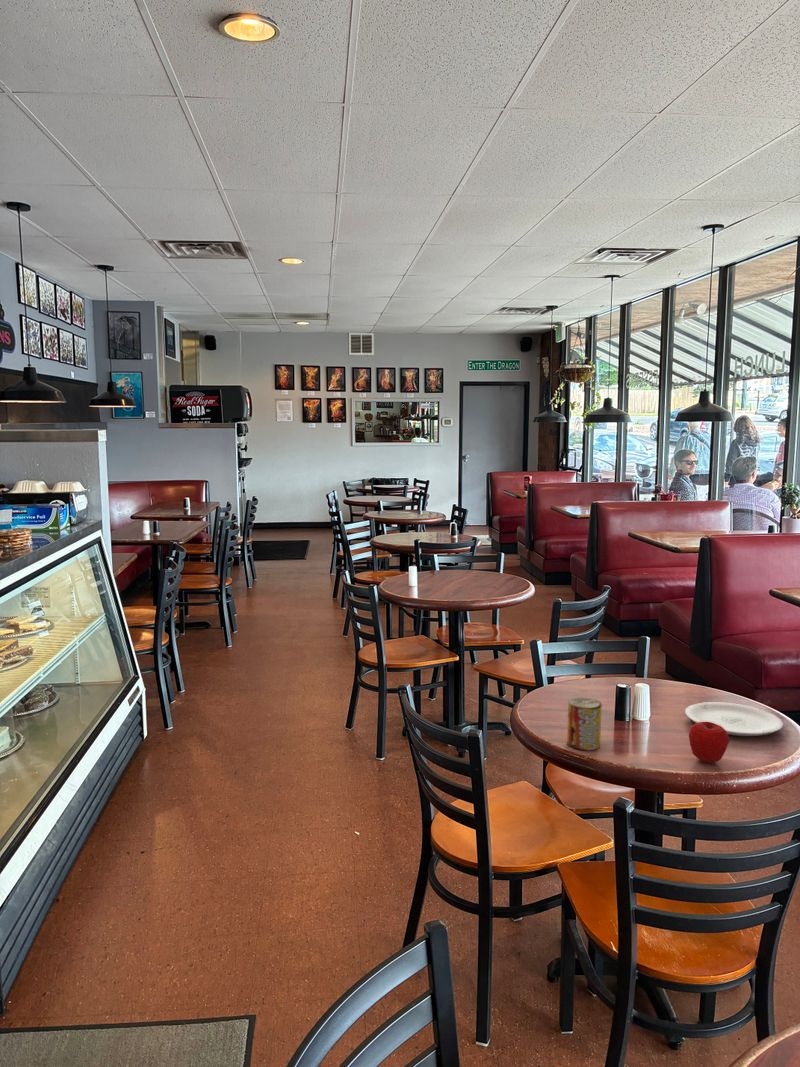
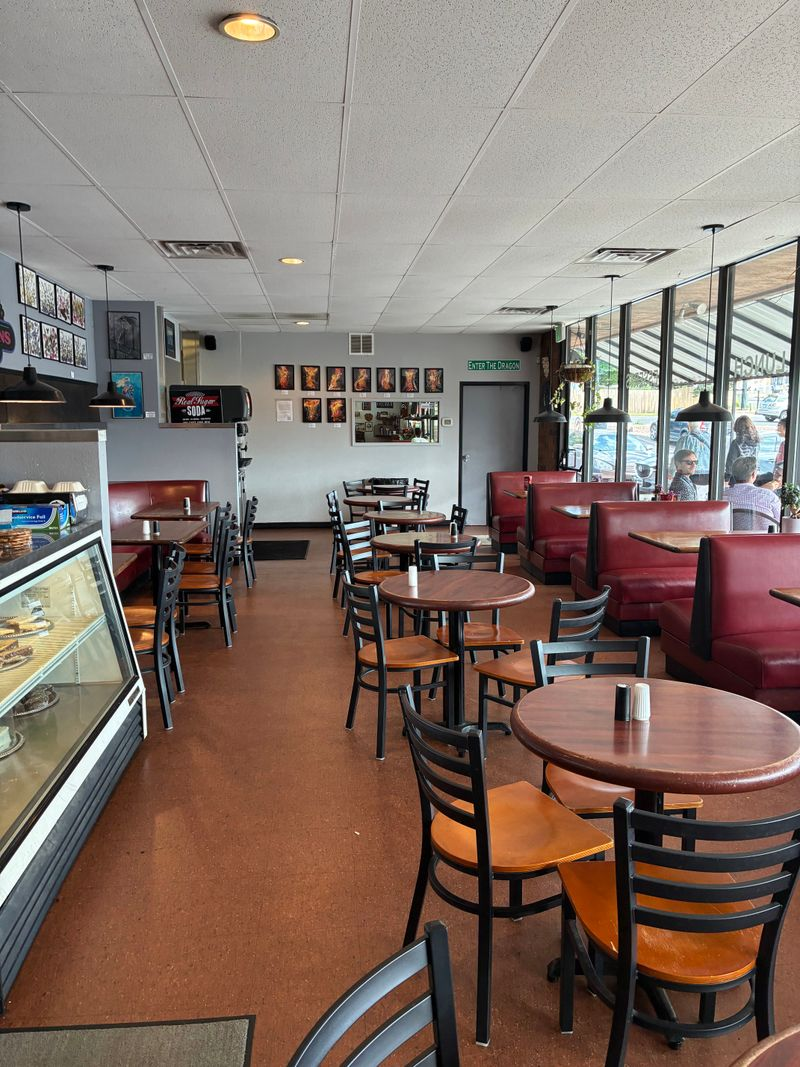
- apple [688,721,730,764]
- beverage can [566,696,603,751]
- plate [684,701,784,737]
